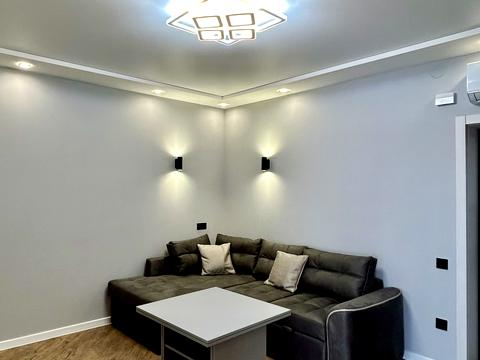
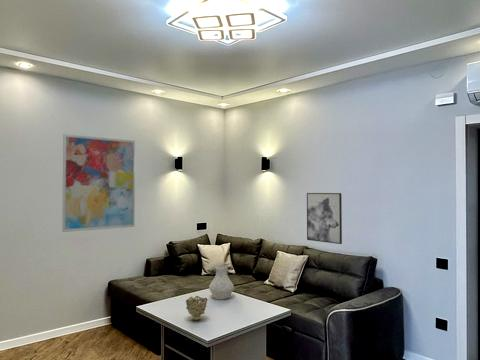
+ wall art [61,133,136,233]
+ vase [208,265,235,300]
+ wall art [306,192,343,245]
+ decorative bowl [185,295,208,321]
